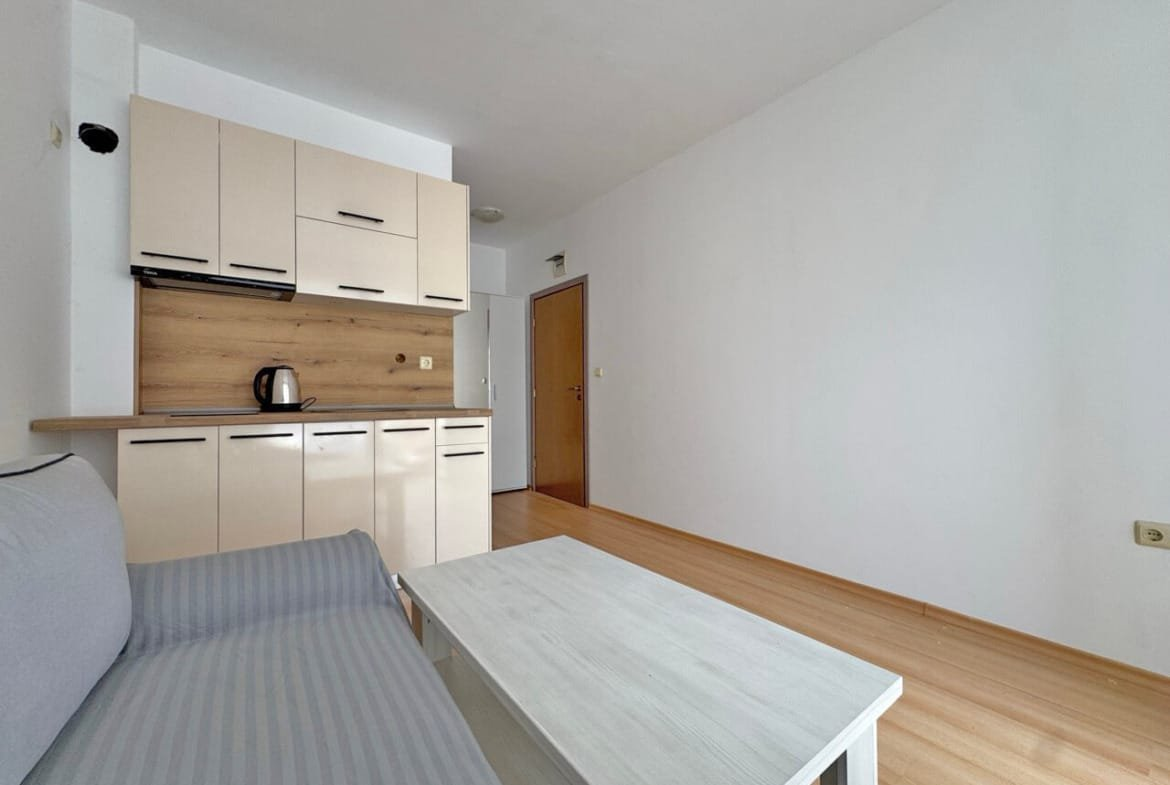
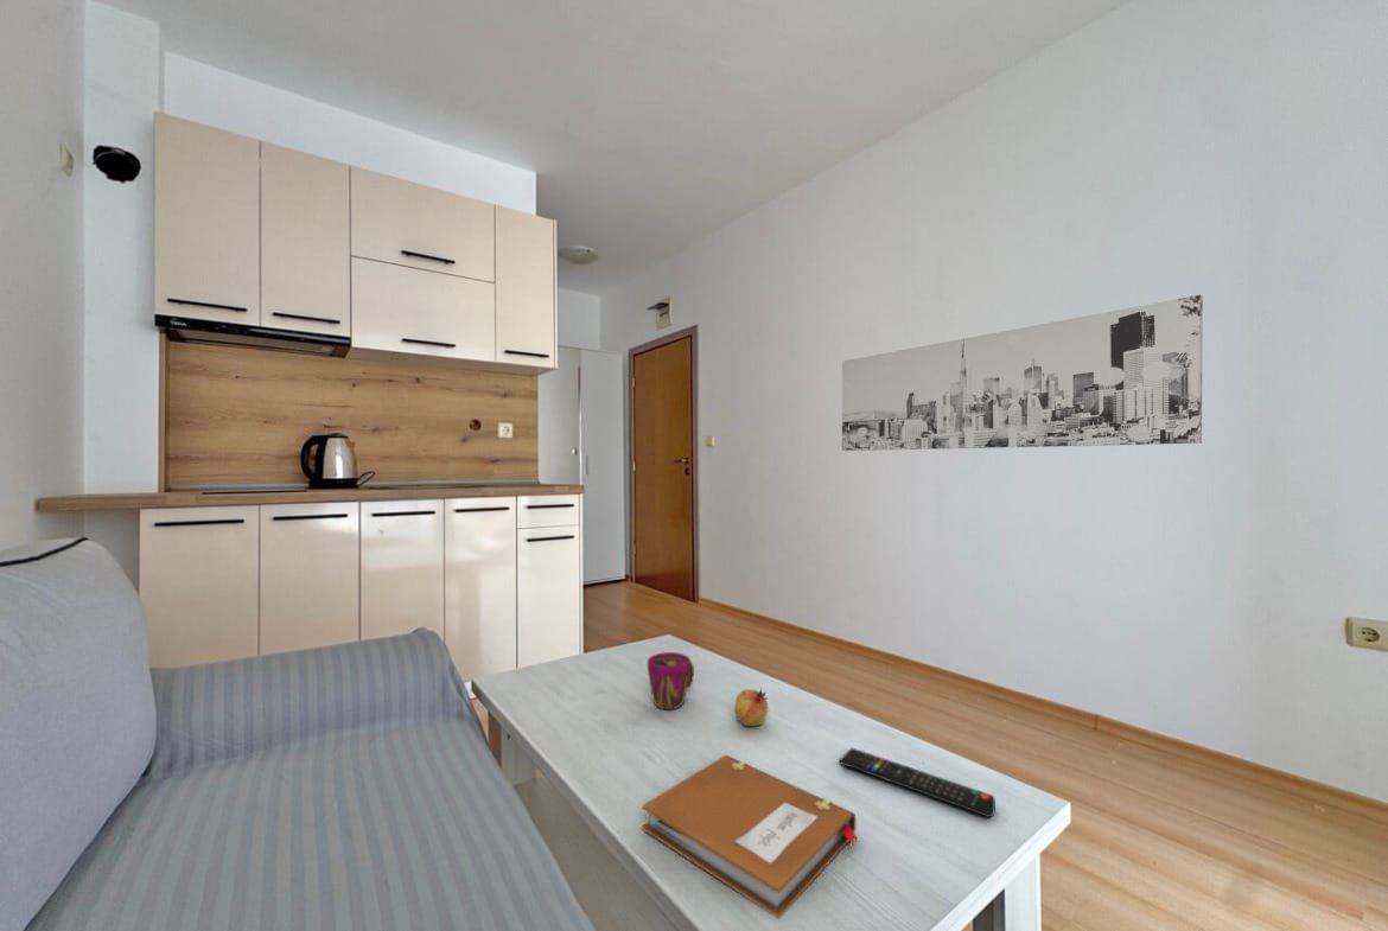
+ fruit [733,688,770,727]
+ notebook [641,754,859,920]
+ wall art [841,294,1204,452]
+ cup [647,651,695,710]
+ remote control [839,747,997,818]
